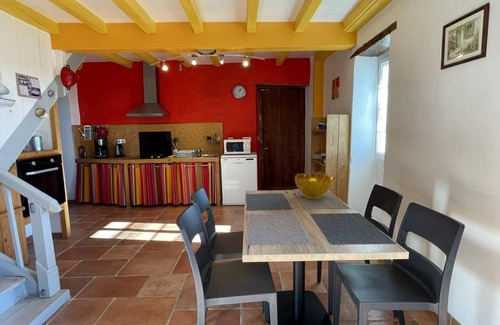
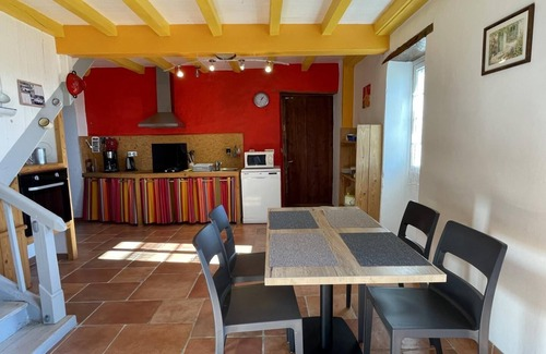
- decorative bowl [294,171,334,201]
